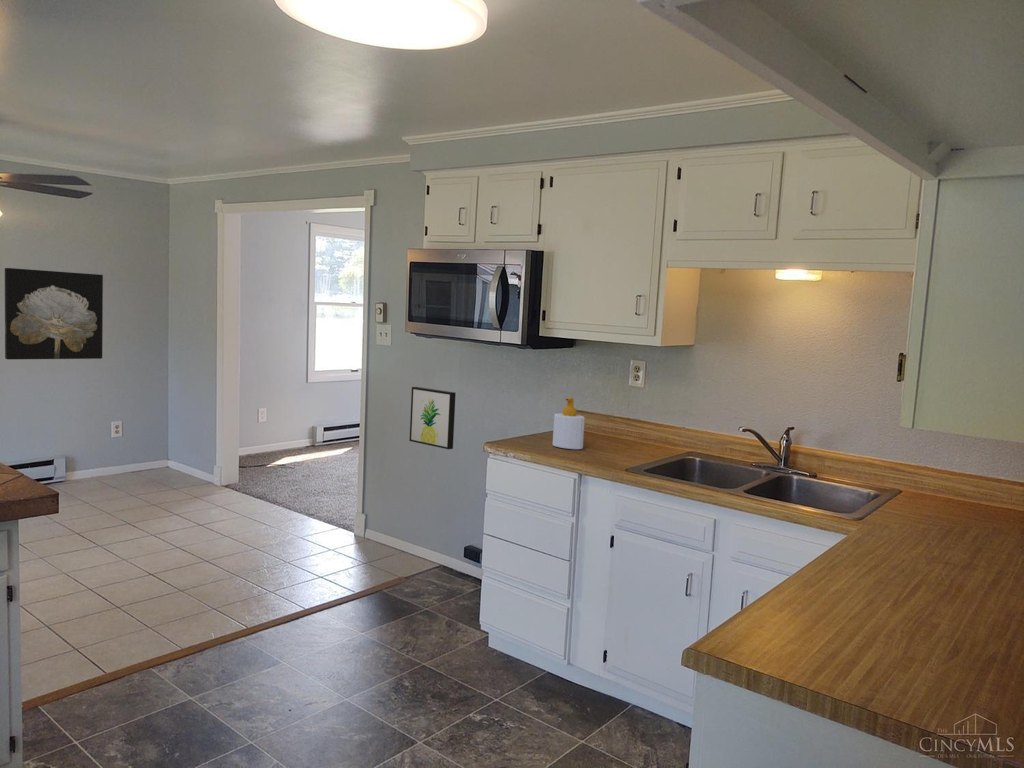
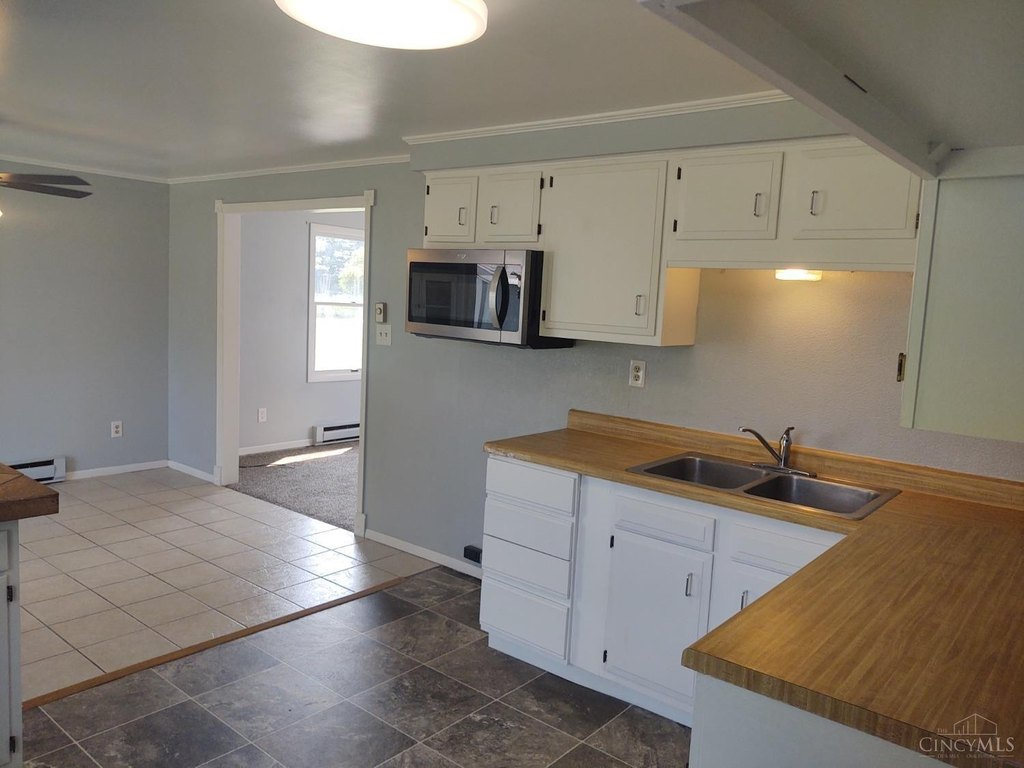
- wall art [409,386,457,450]
- soap bottle [552,397,586,450]
- wall art [4,267,104,360]
